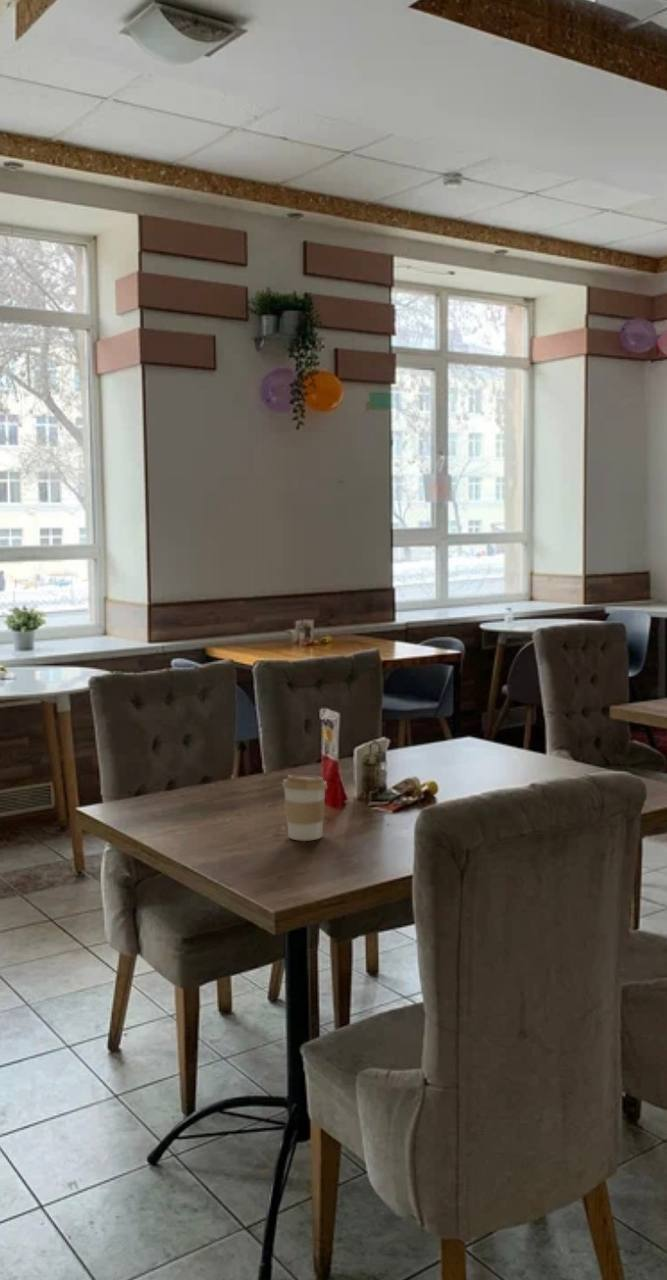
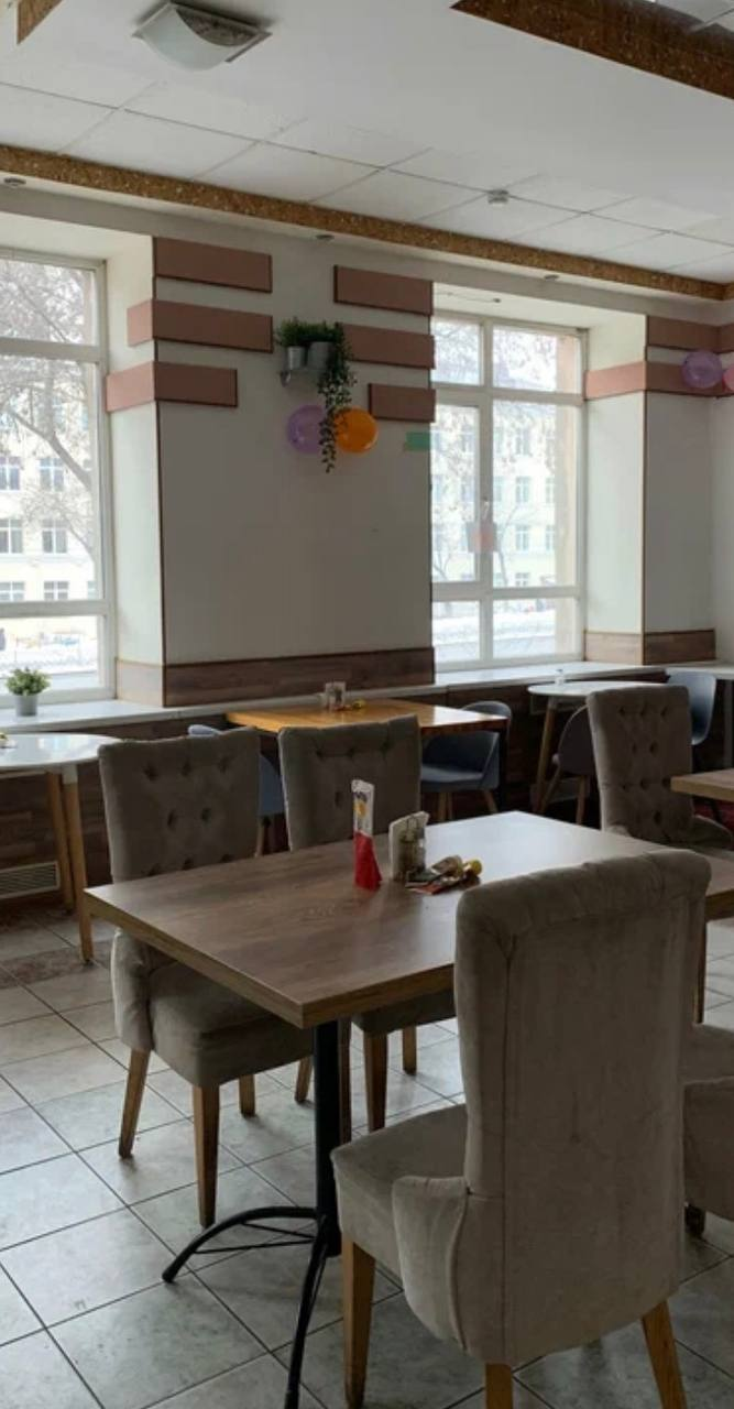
- coffee cup [281,774,328,842]
